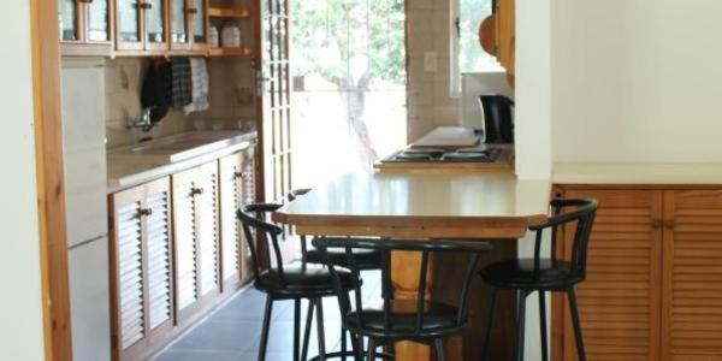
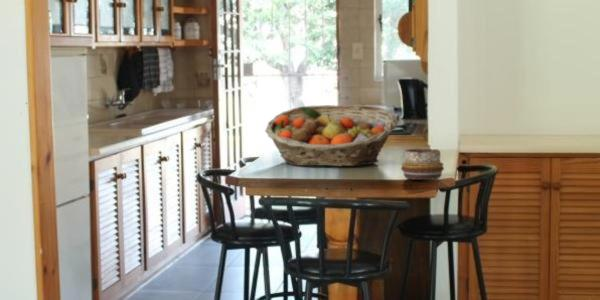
+ decorative bowl [400,148,445,181]
+ fruit basket [264,104,398,167]
